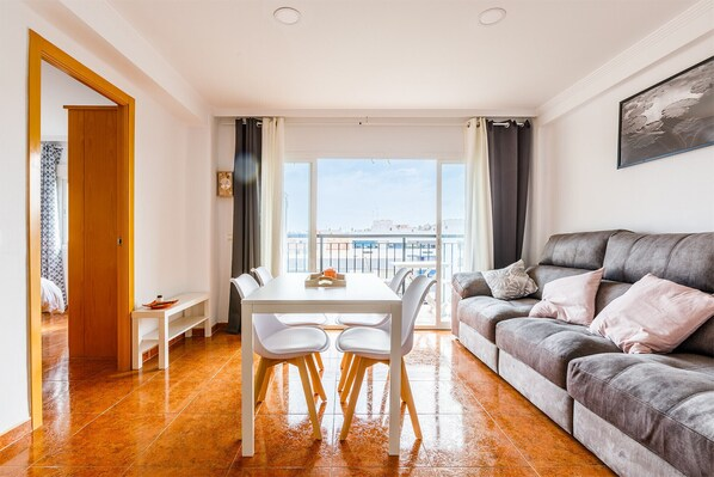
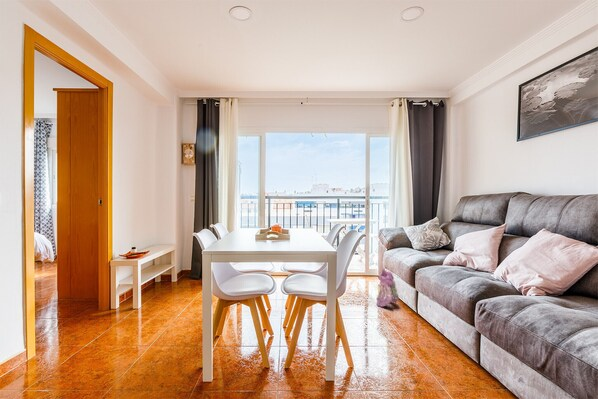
+ backpack [375,268,400,307]
